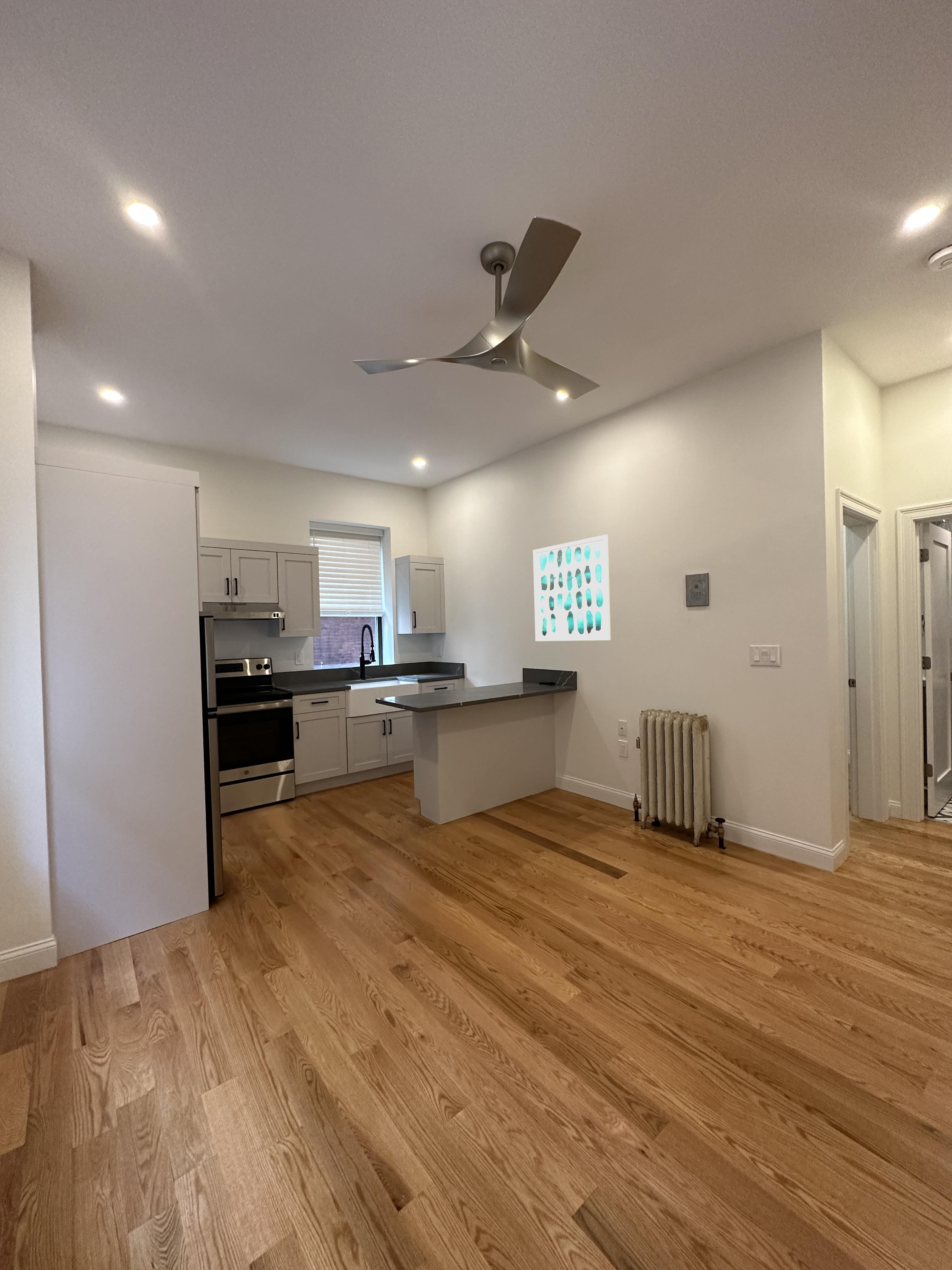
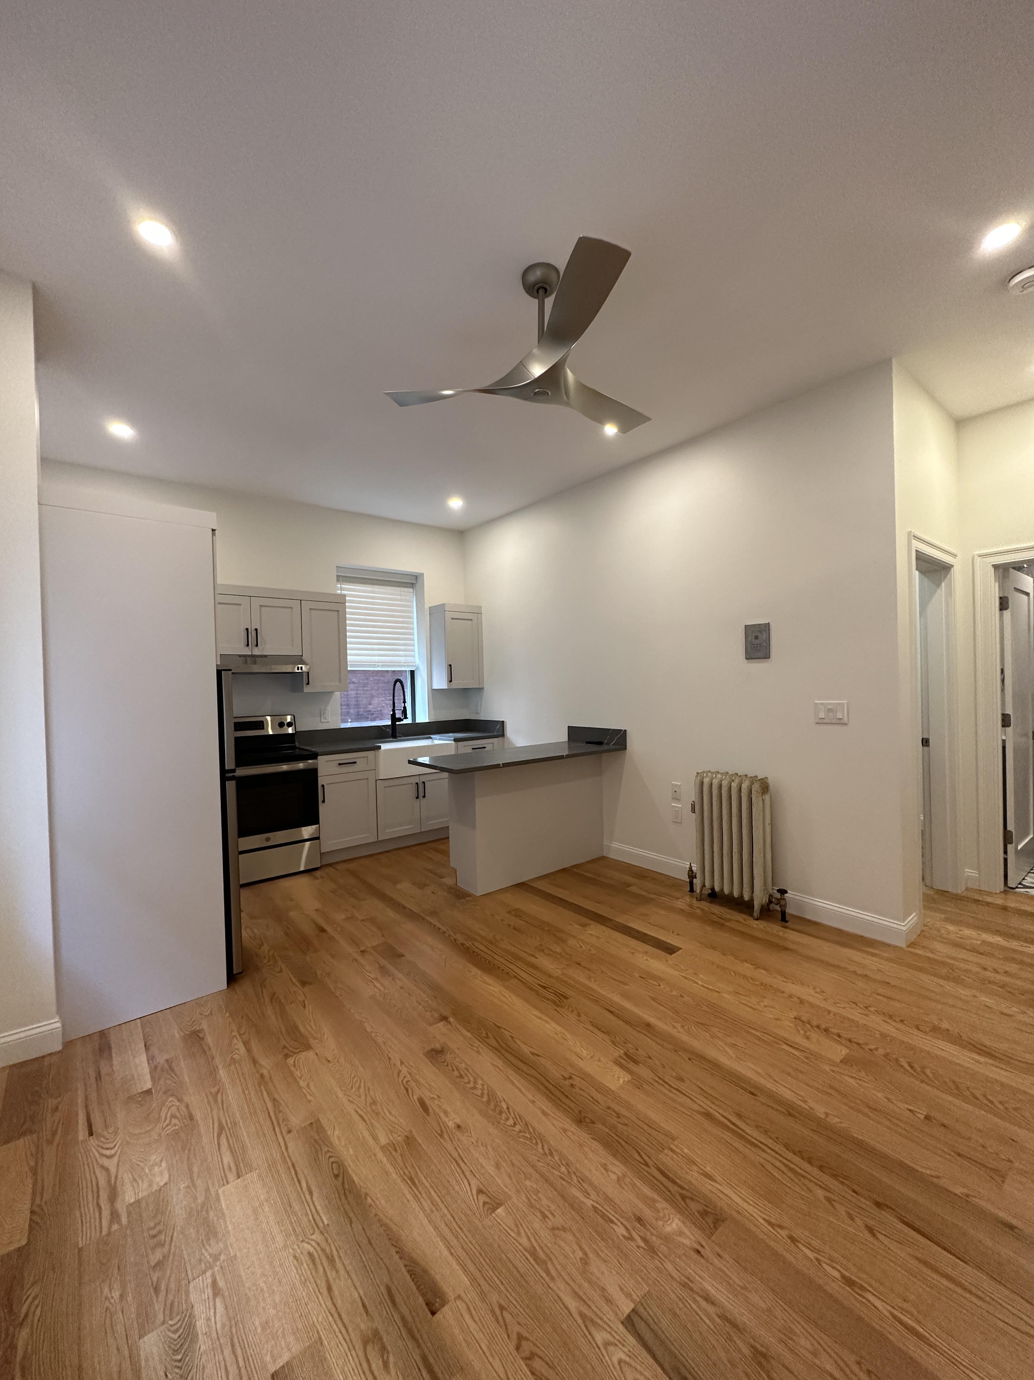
- wall art [533,534,611,642]
